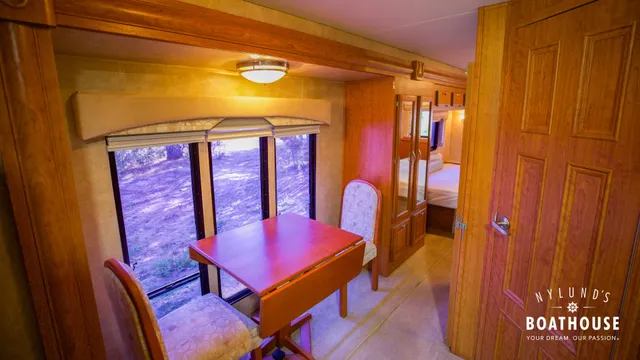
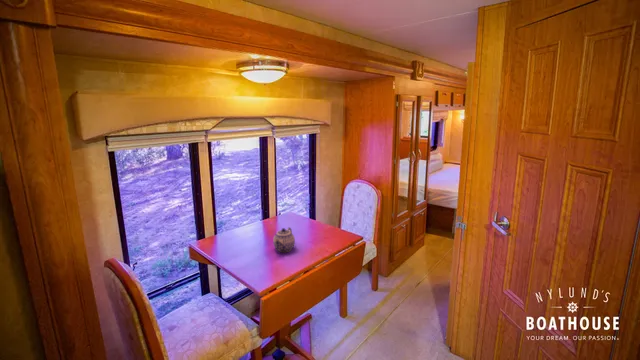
+ teapot [272,226,296,253]
